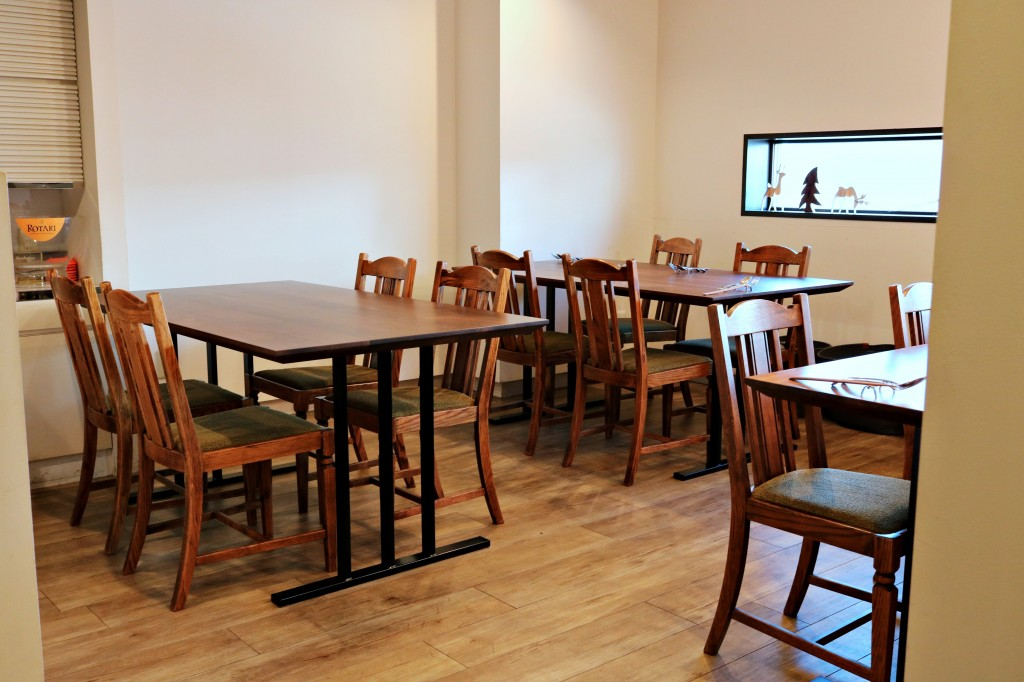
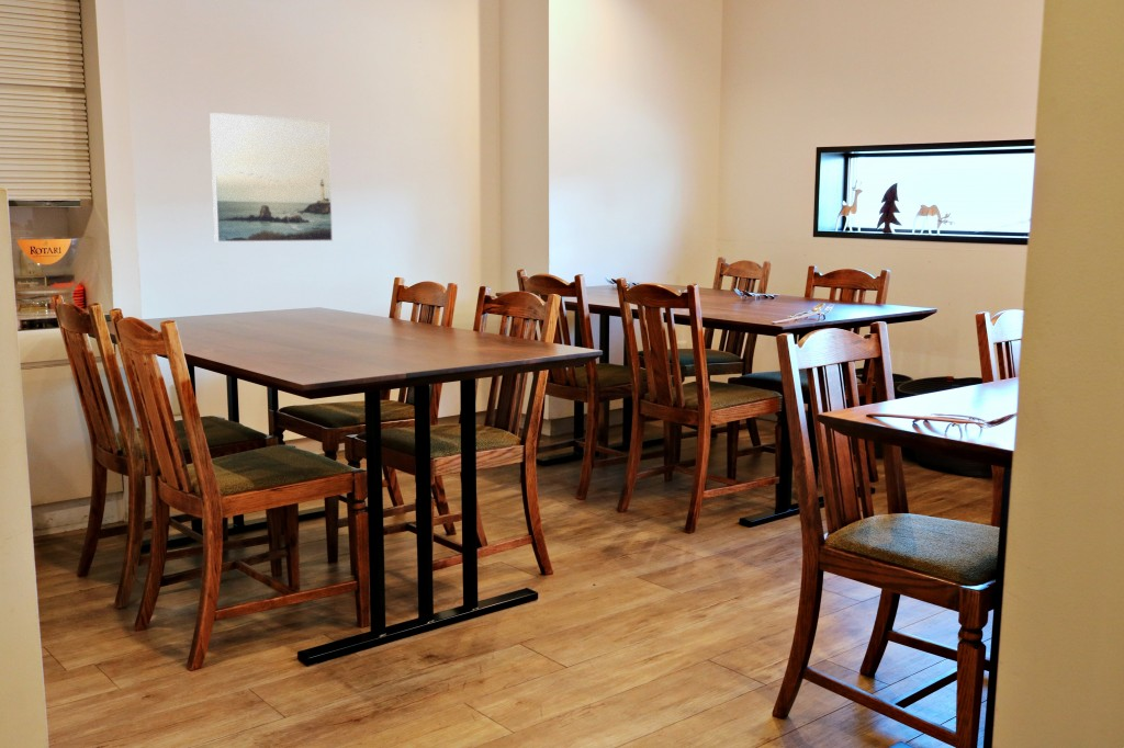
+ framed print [209,112,334,243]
